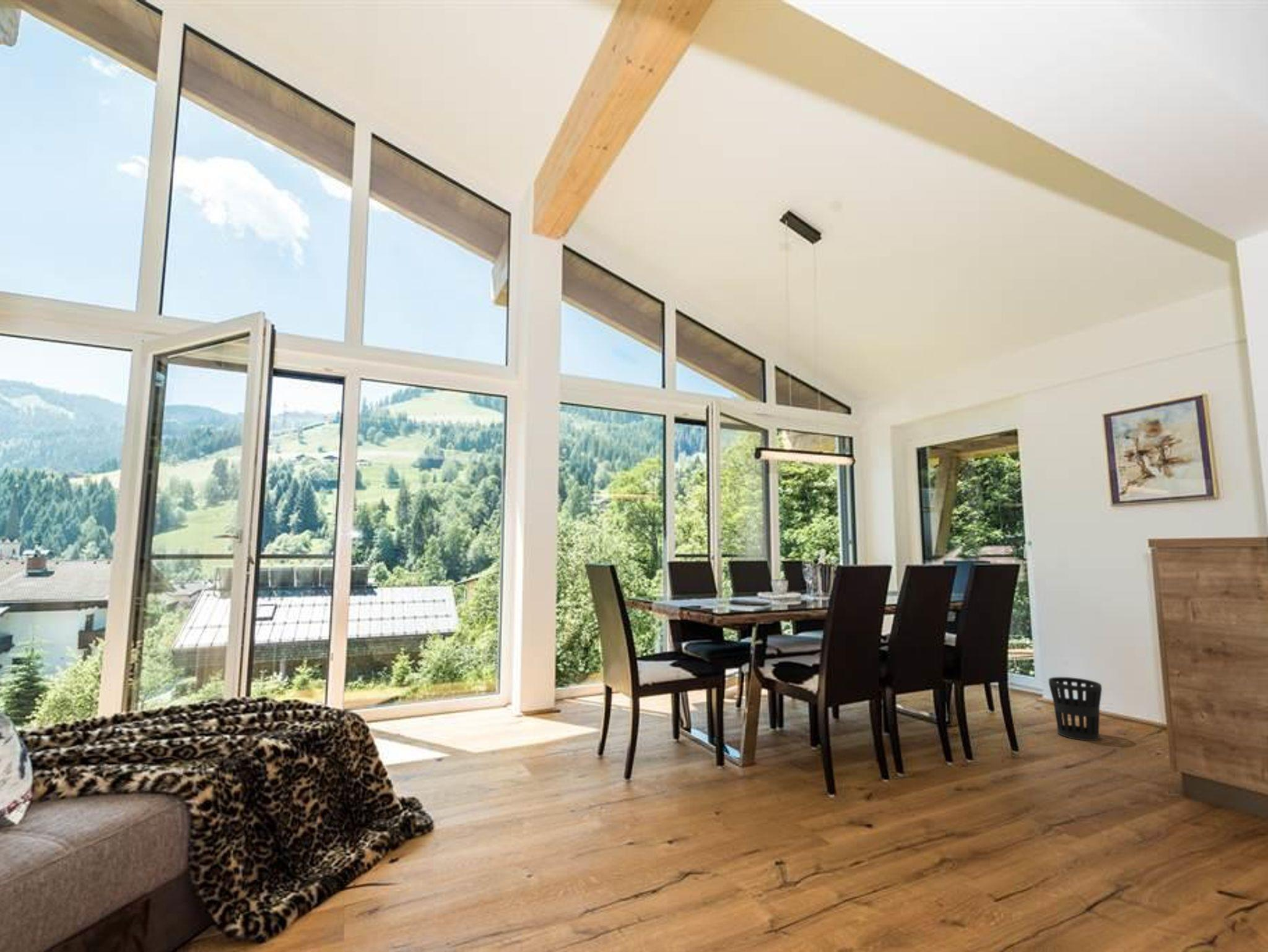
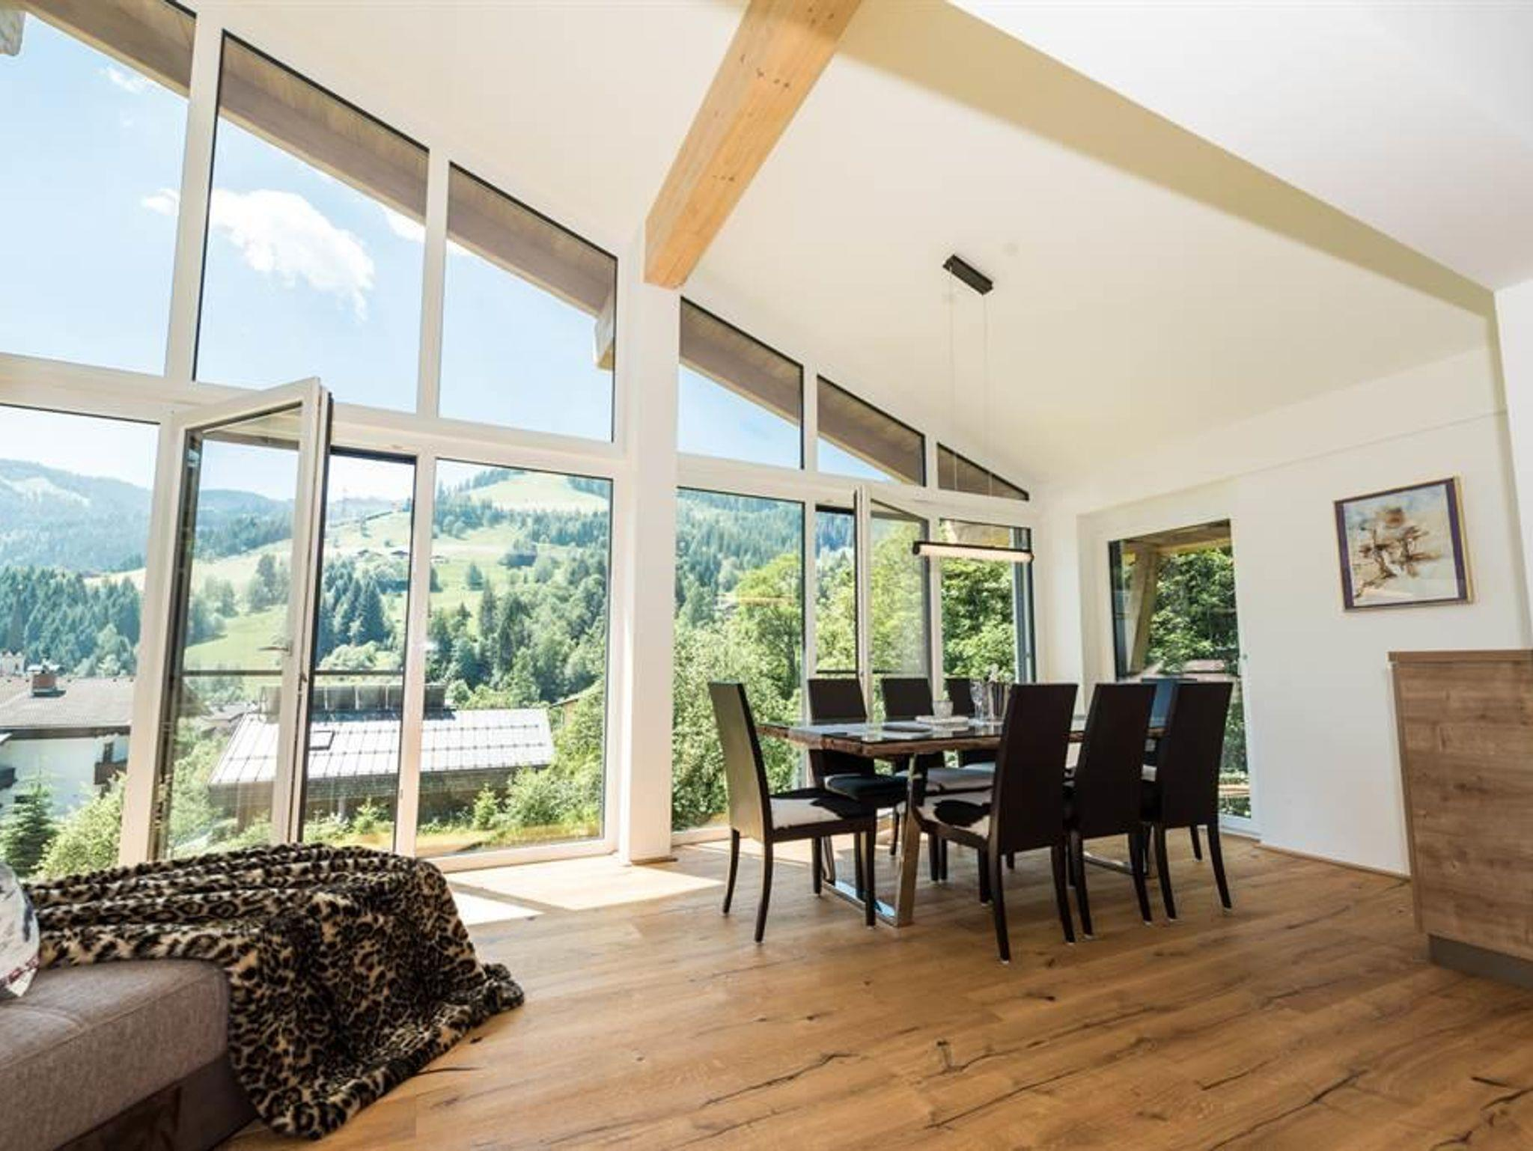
- wastebasket [1048,677,1103,742]
